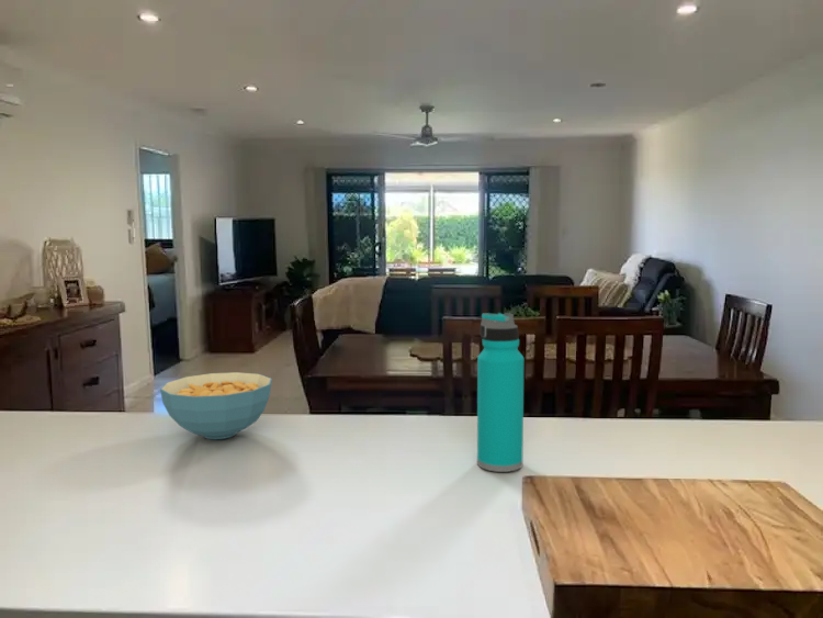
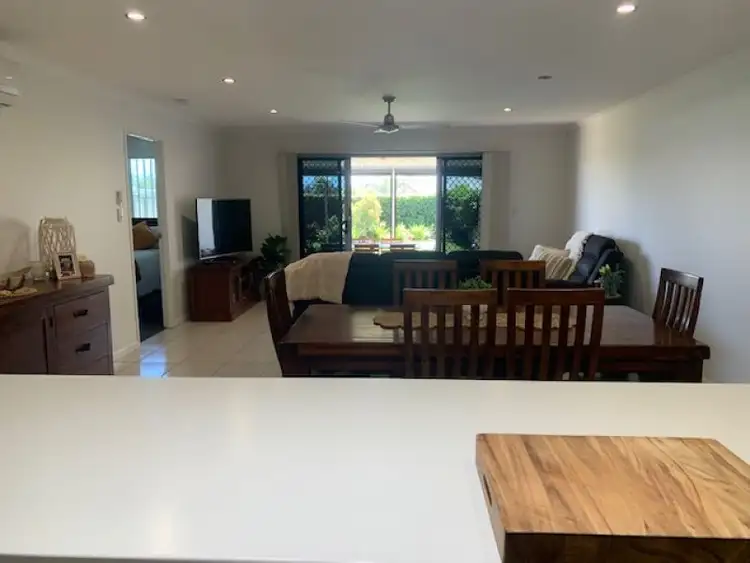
- cereal bowl [159,371,273,440]
- water bottle [476,312,525,473]
